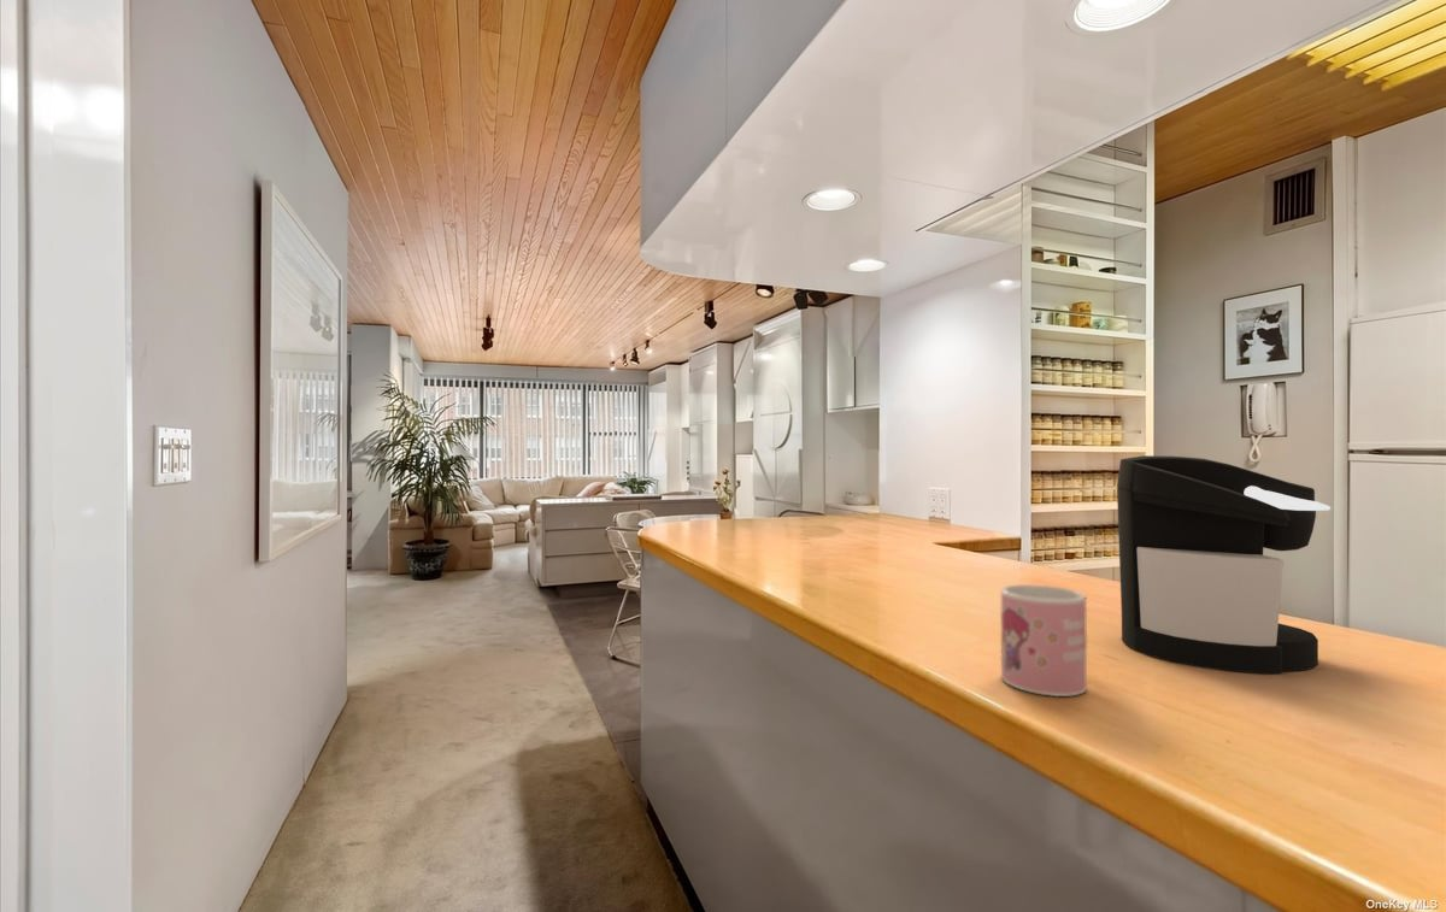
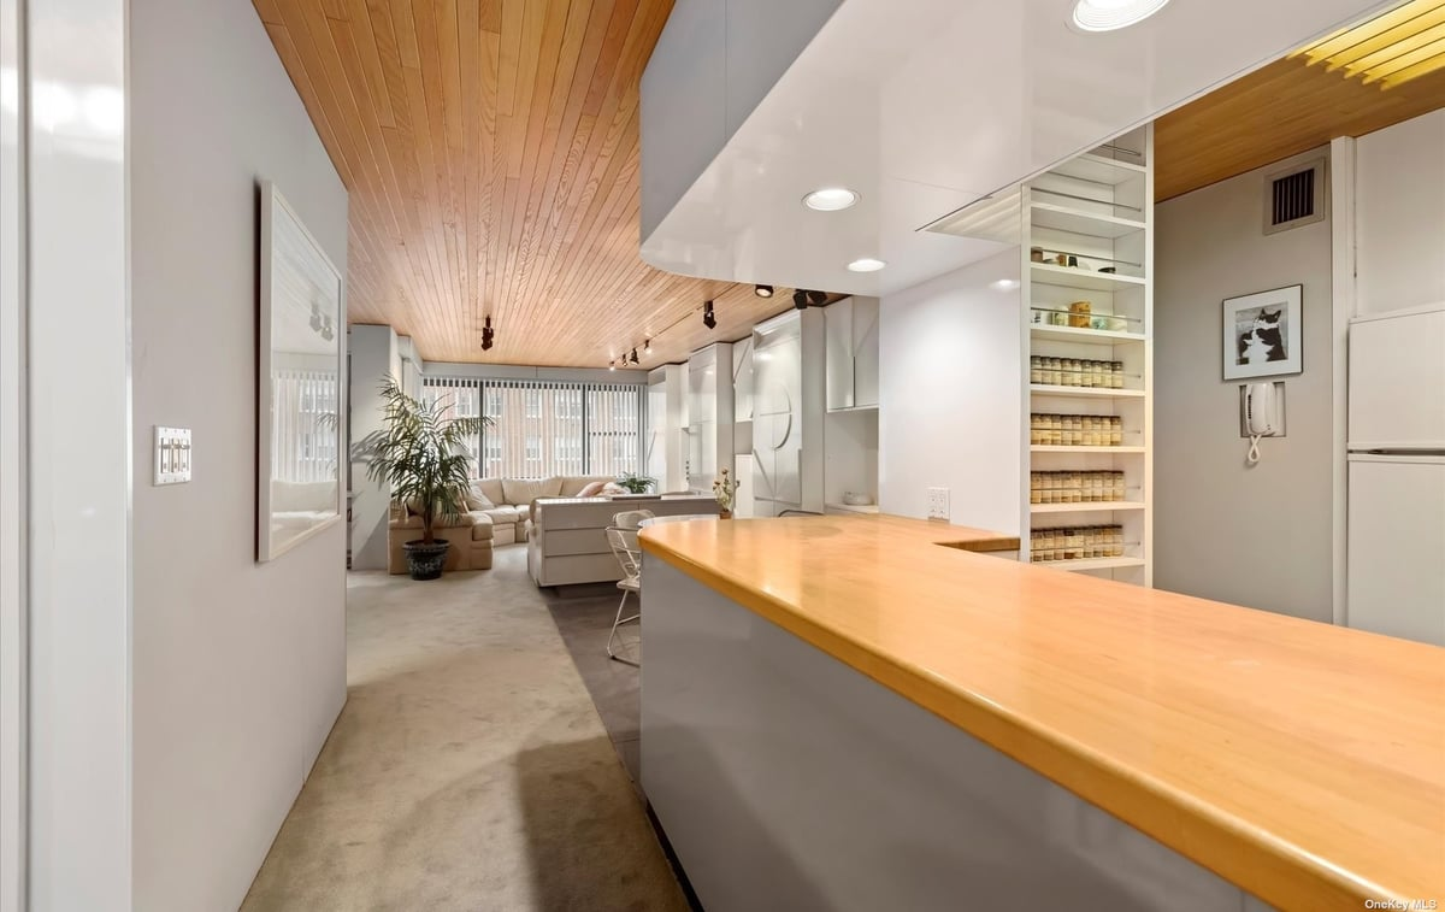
- mug [1000,583,1088,698]
- coffee maker [1116,454,1332,675]
